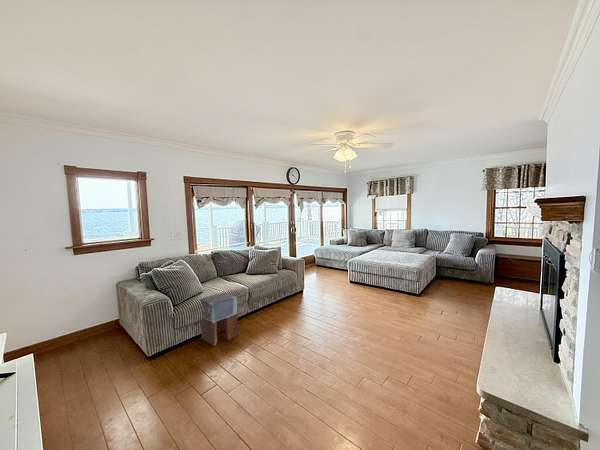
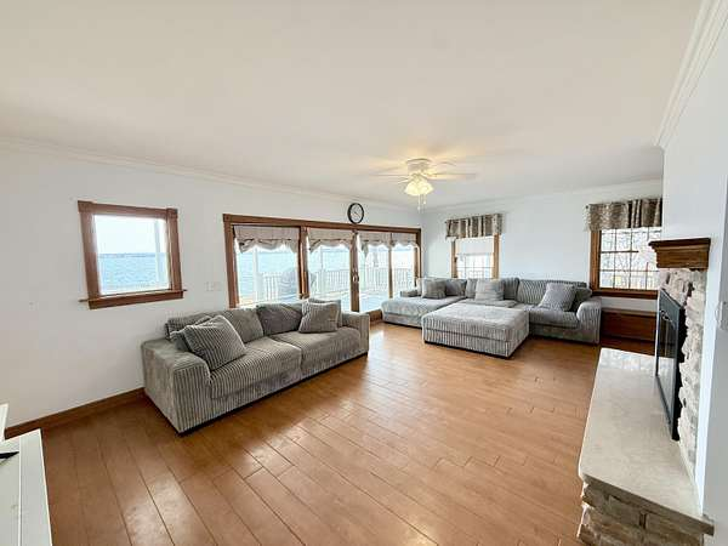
- stool [199,292,239,347]
